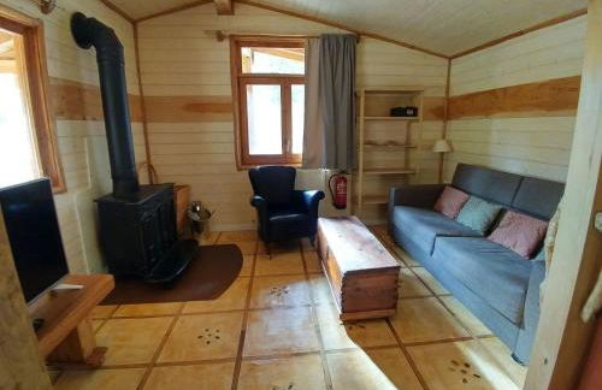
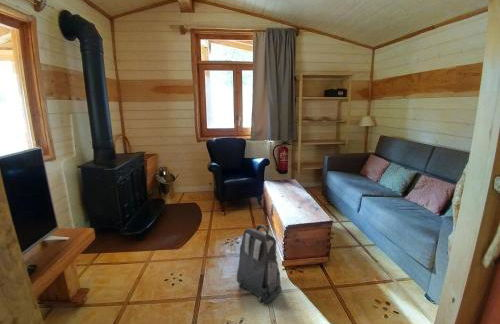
+ backpack [236,224,282,305]
